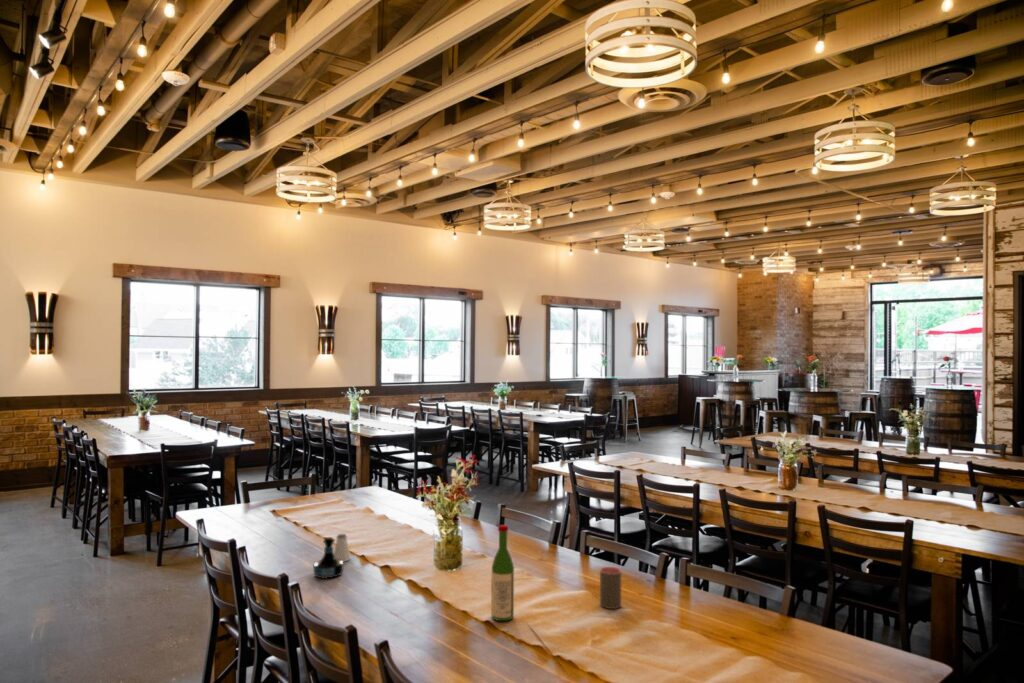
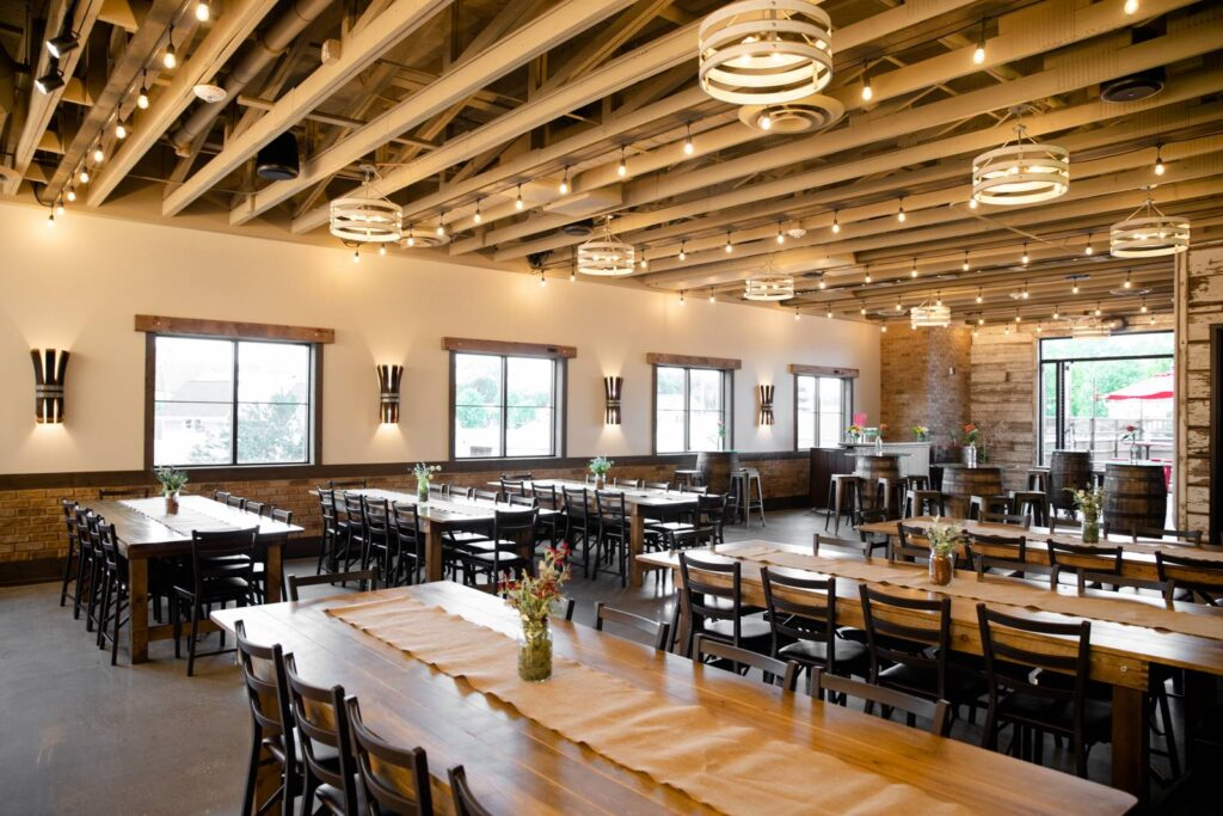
- tequila bottle [312,536,345,579]
- cup [599,566,622,610]
- saltshaker [333,533,352,562]
- wine bottle [490,524,515,622]
